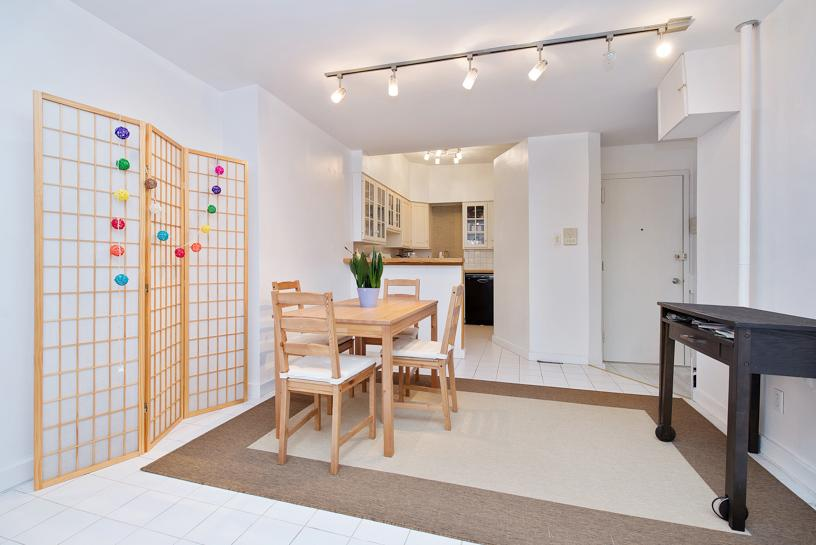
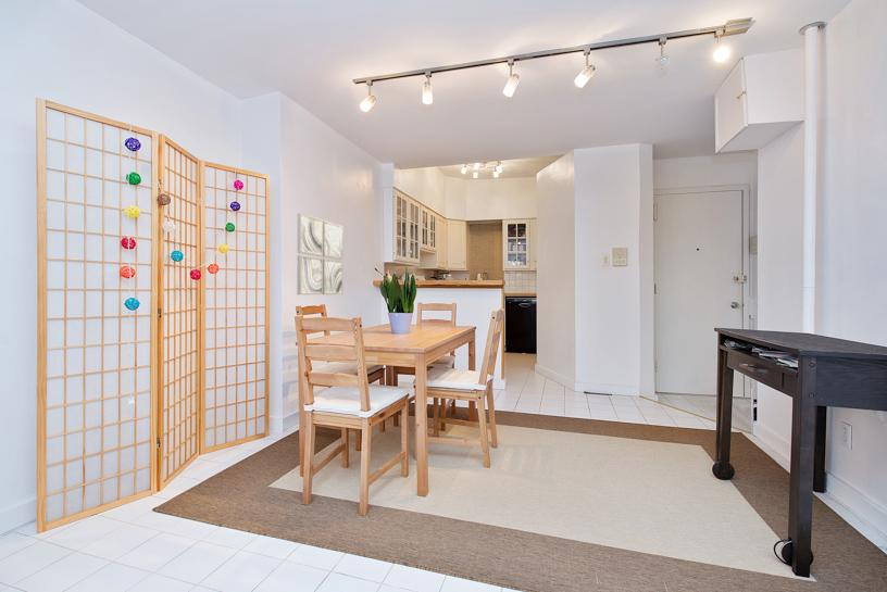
+ wall art [296,213,345,295]
